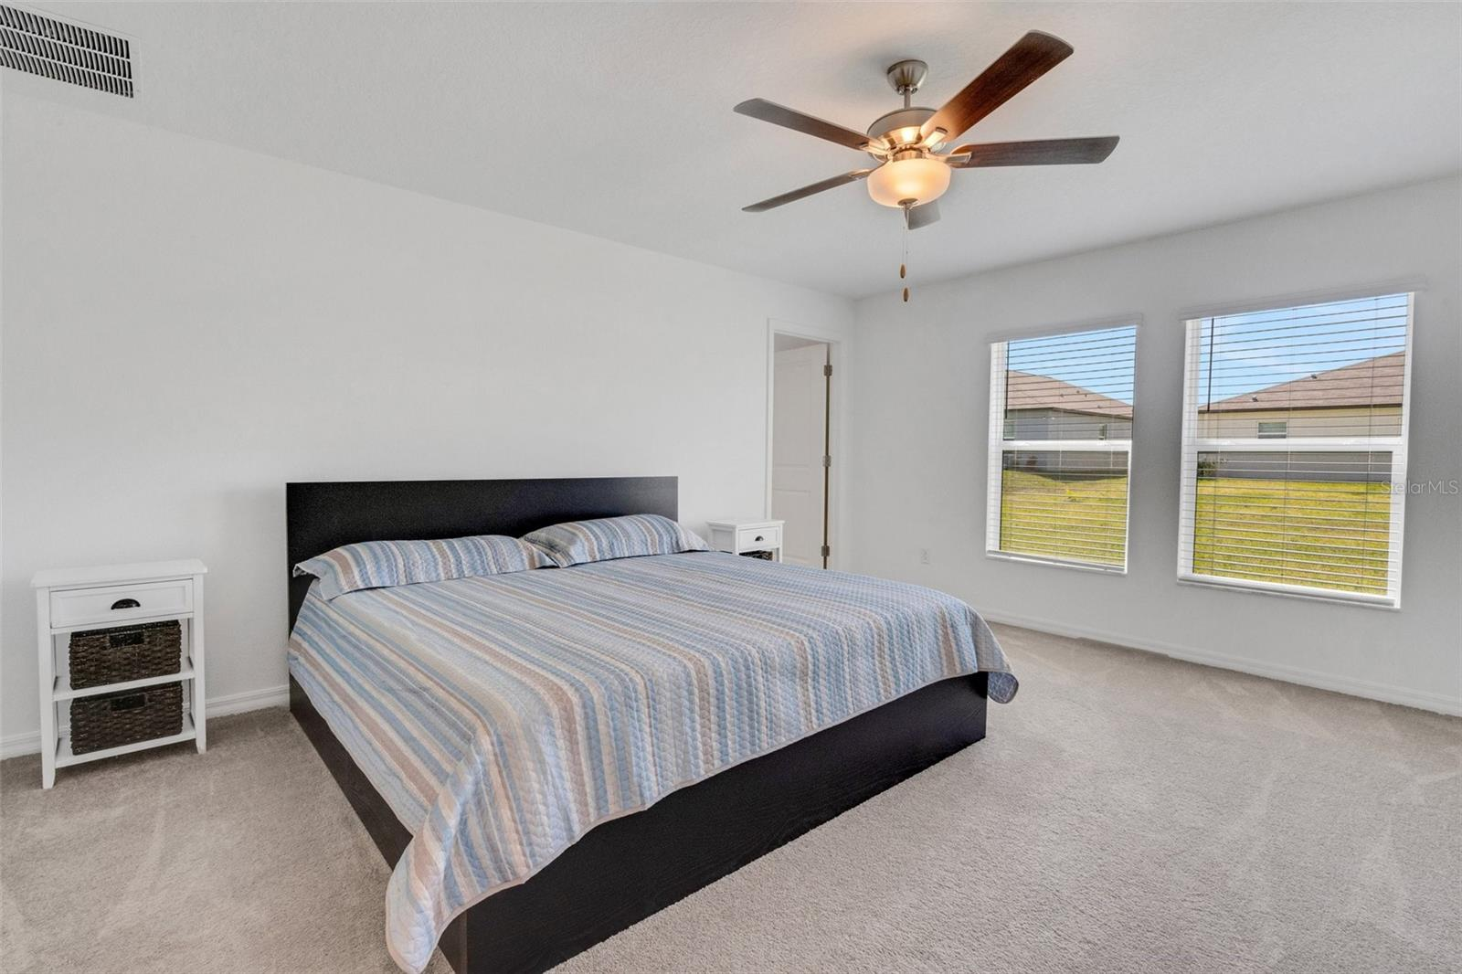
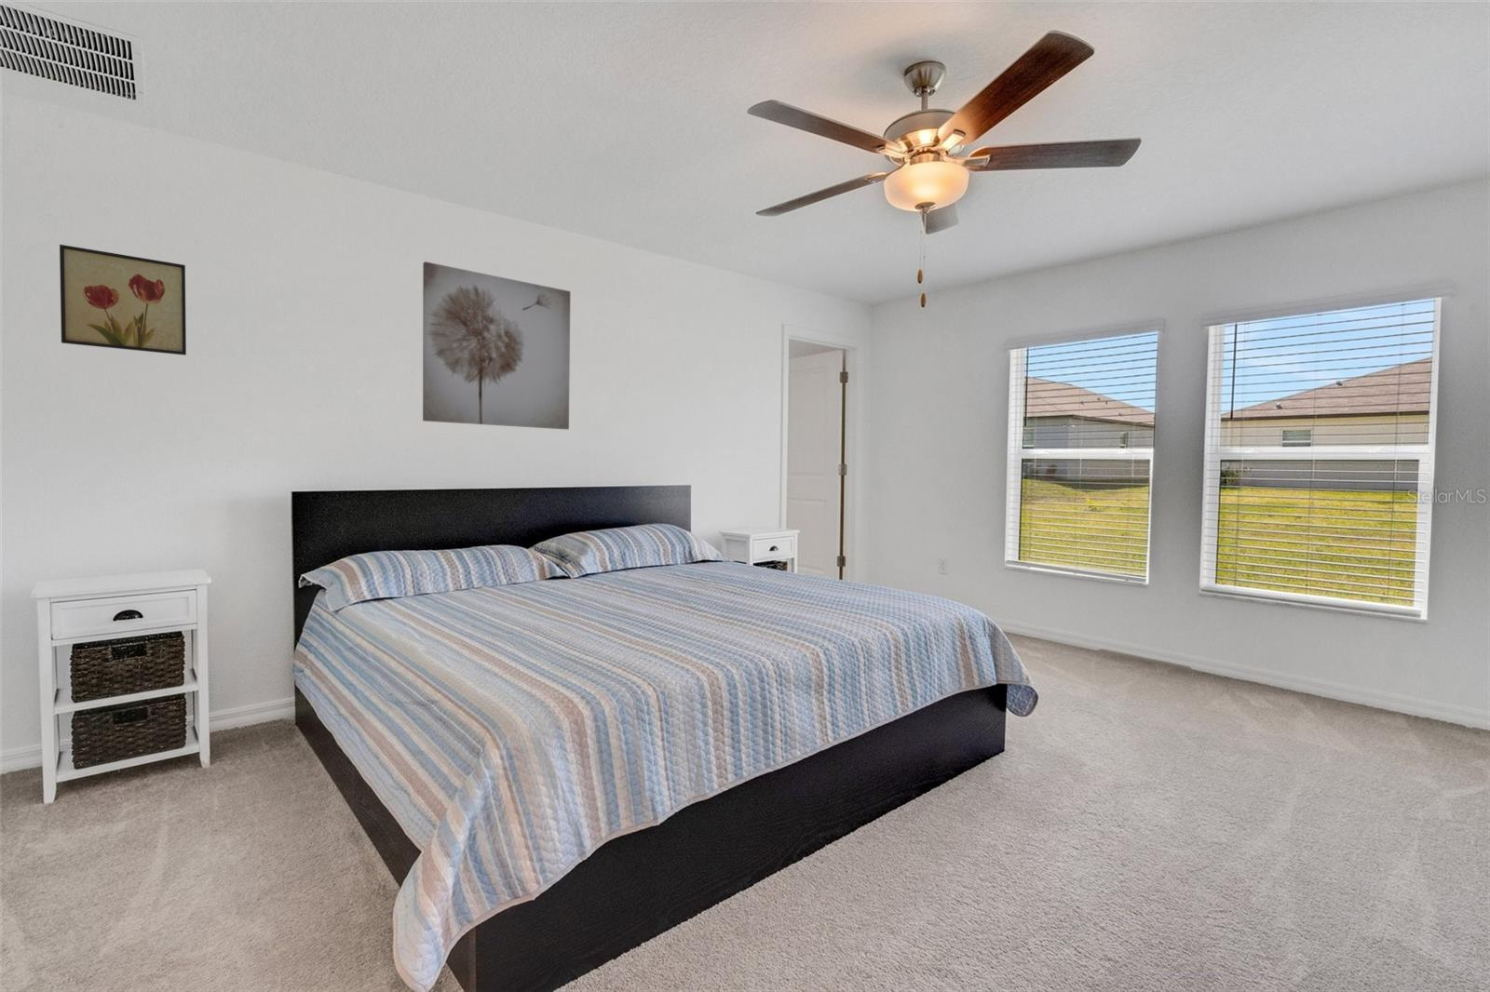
+ wall art [422,260,572,430]
+ wall art [59,244,187,356]
